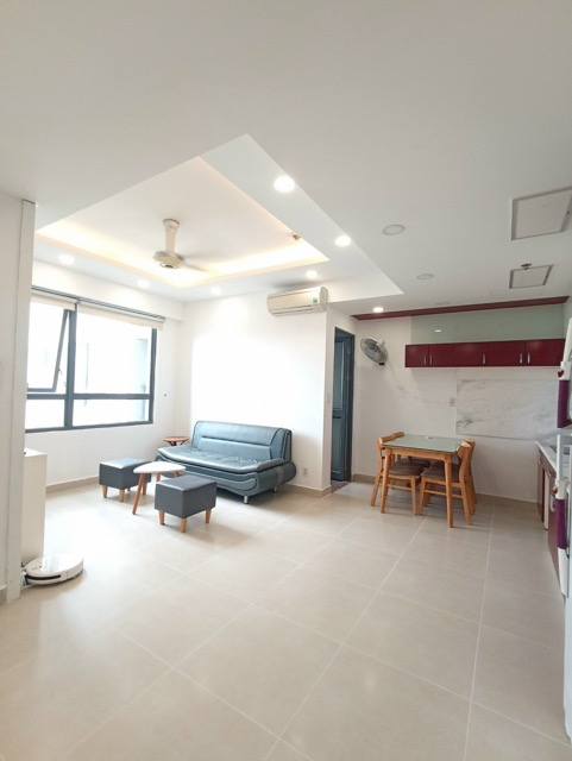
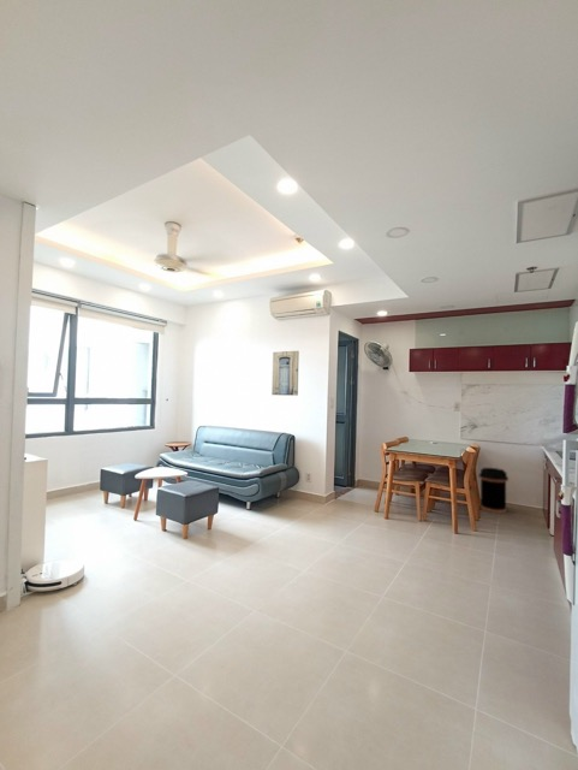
+ trash can [478,467,510,514]
+ wall art [270,350,300,397]
